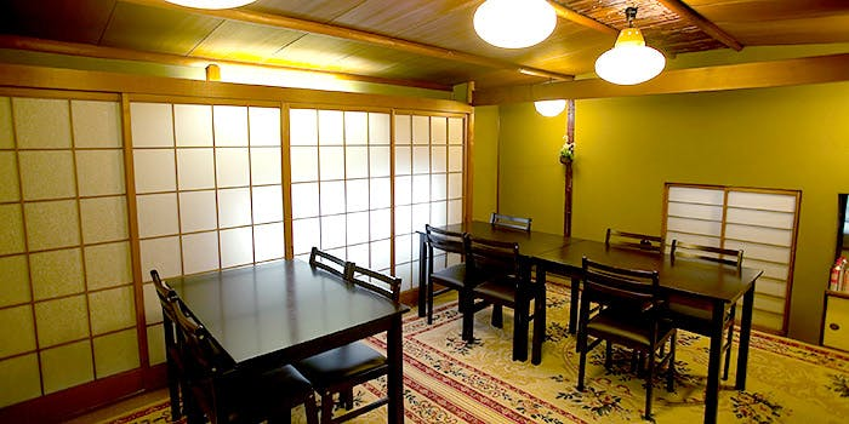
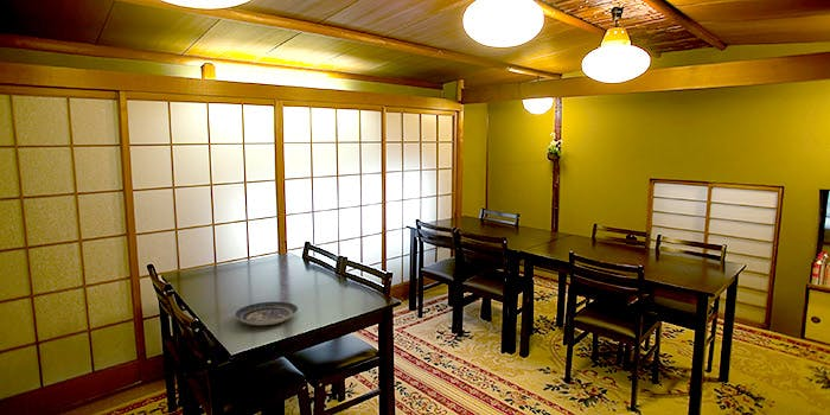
+ plate [234,300,299,326]
